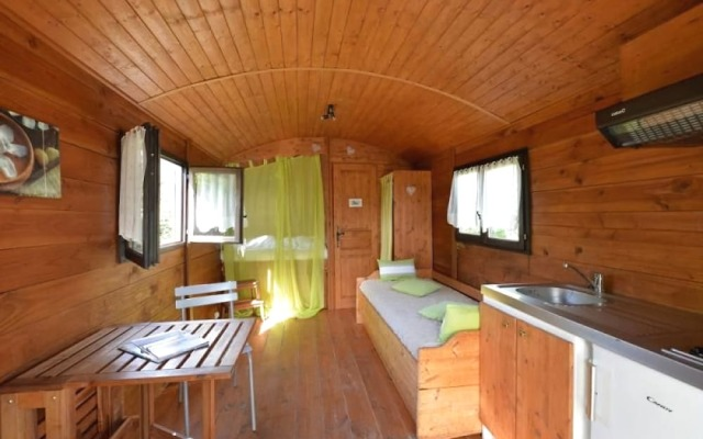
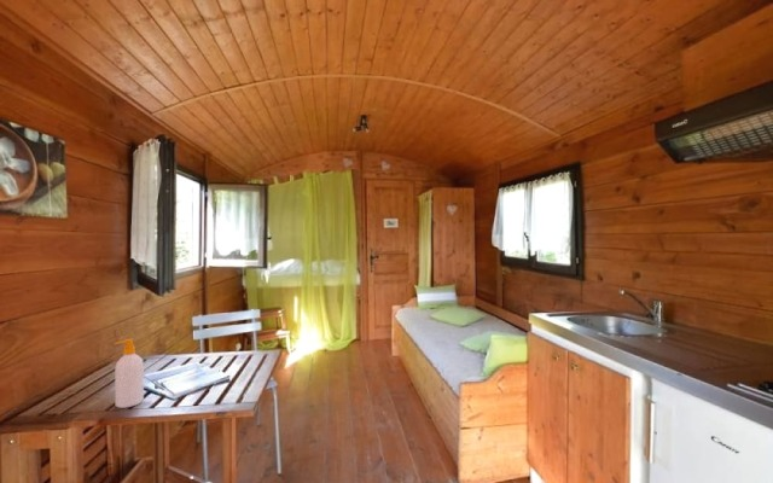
+ soap bottle [112,338,145,409]
